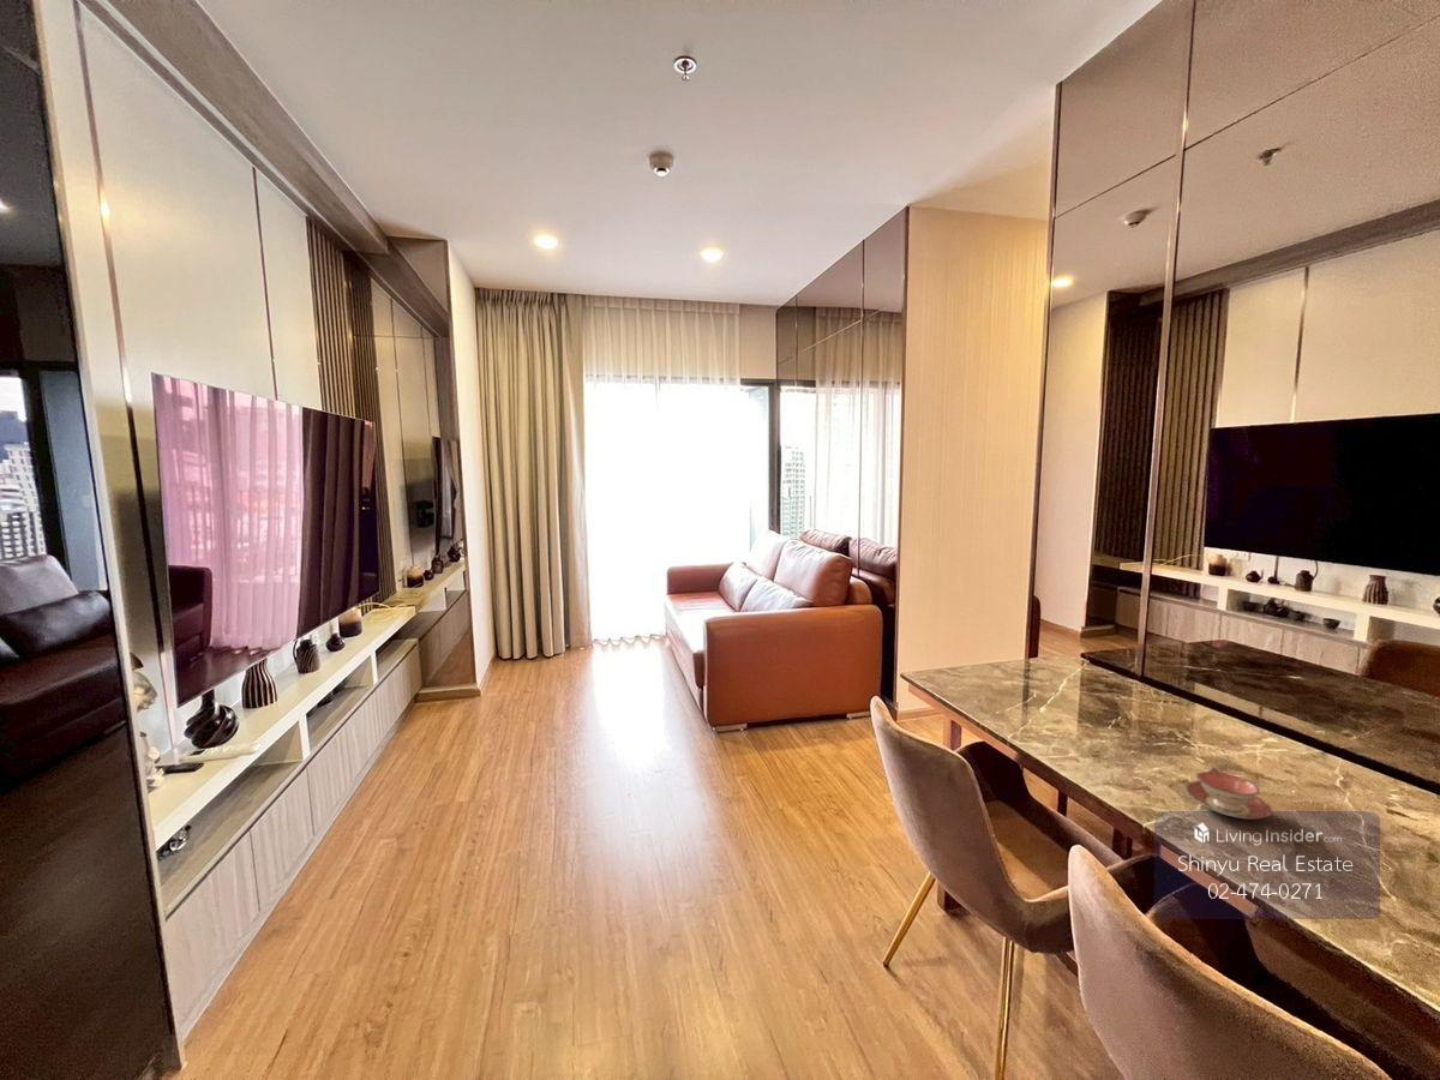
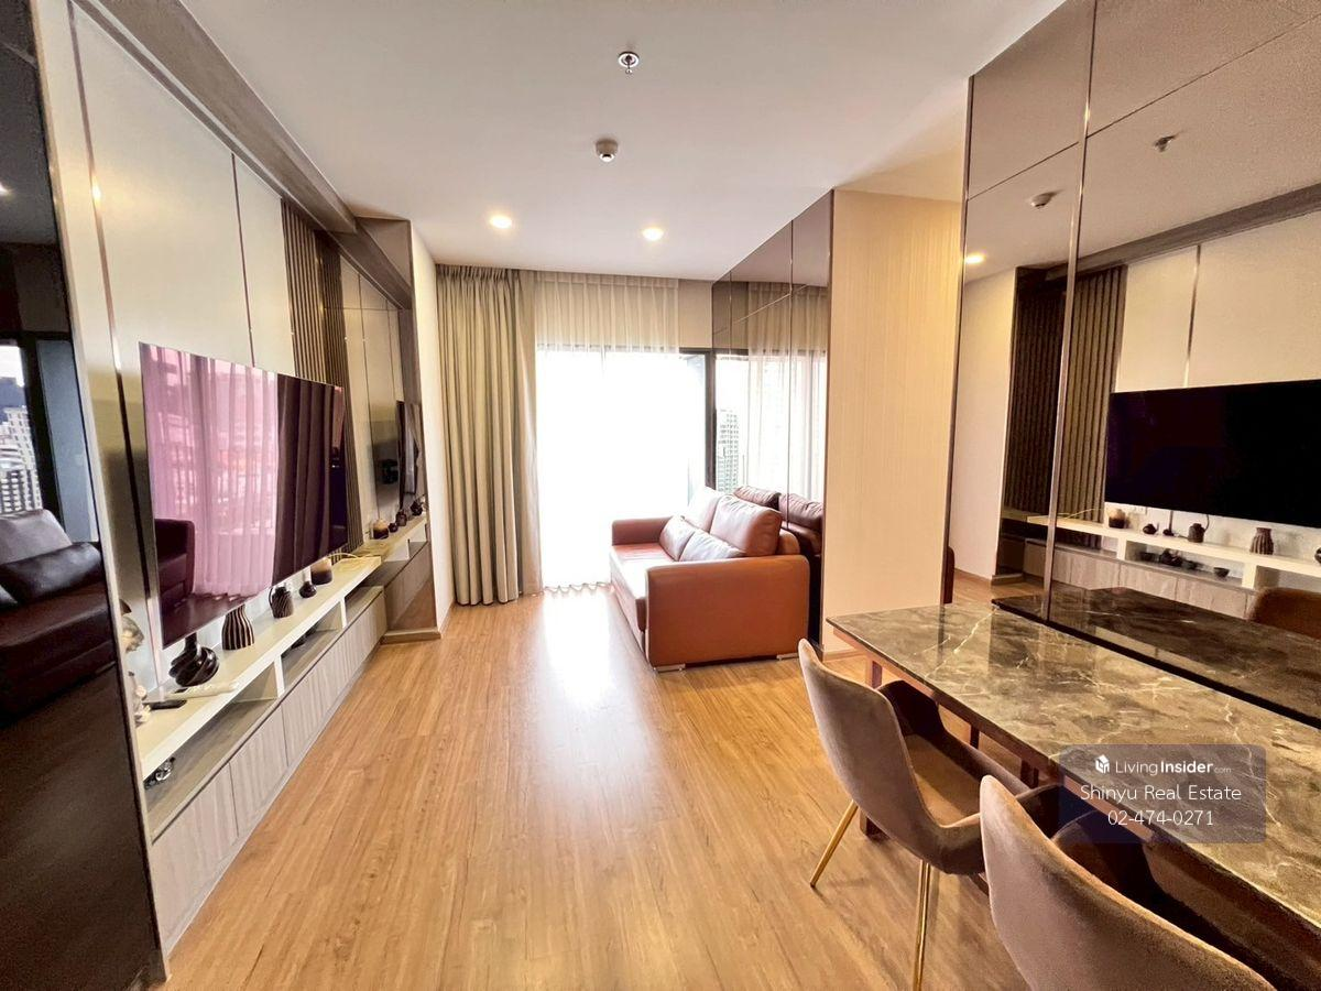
- teacup [1184,767,1273,820]
